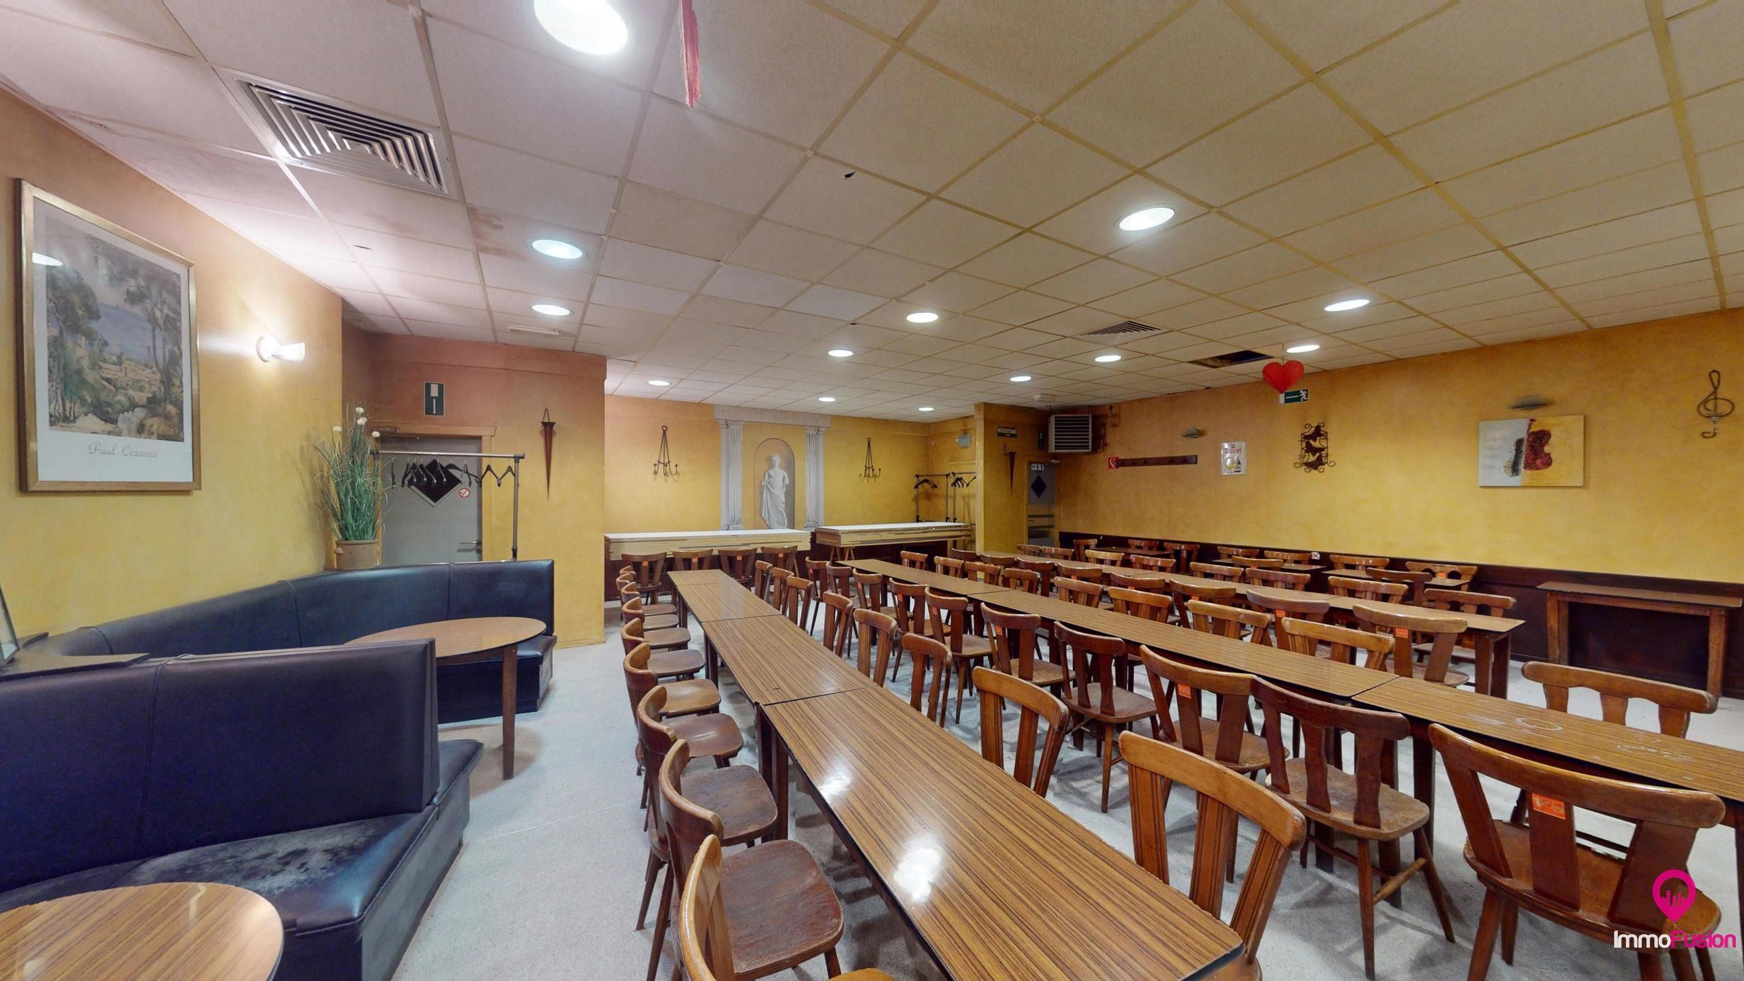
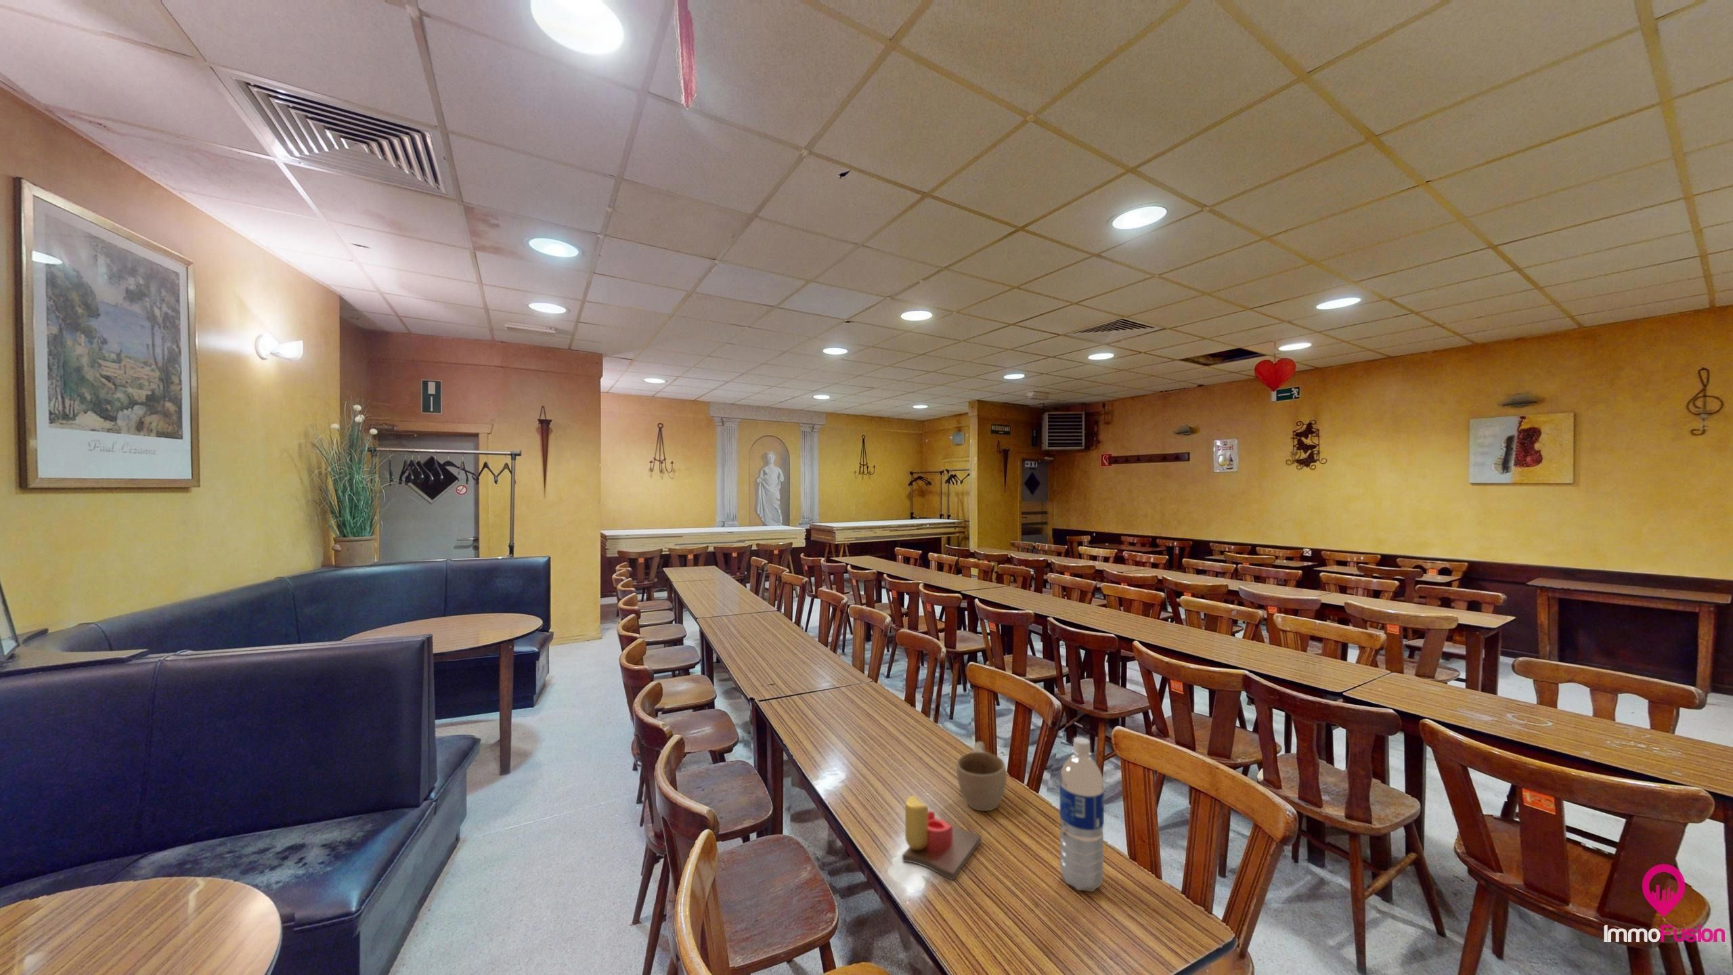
+ cup [956,740,1007,812]
+ water bottle [1059,737,1105,893]
+ candle [902,795,982,881]
